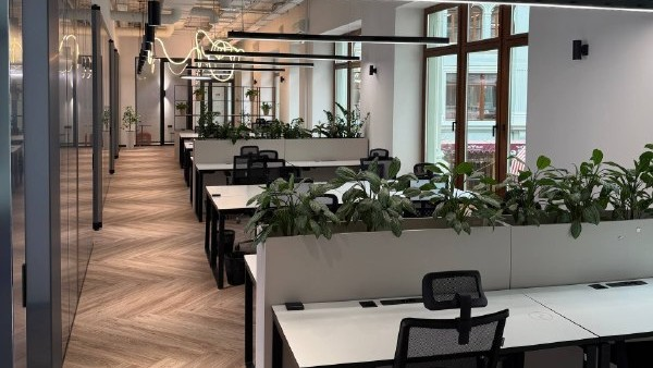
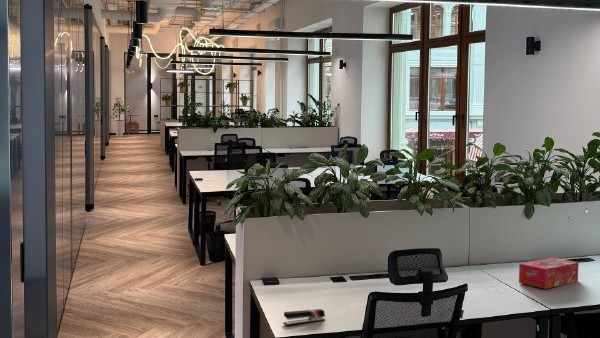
+ tissue box [518,257,580,290]
+ stapler [282,308,326,327]
